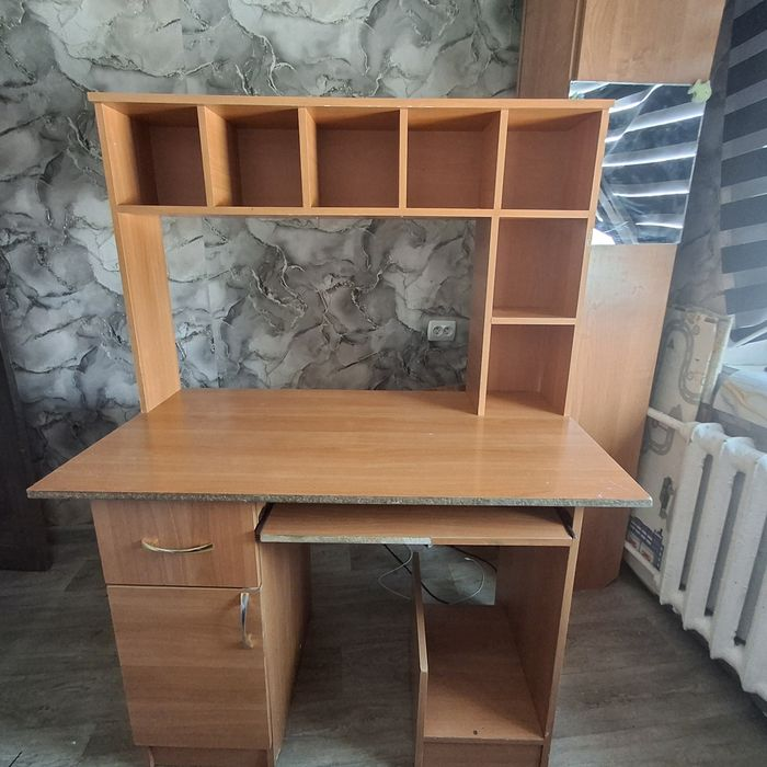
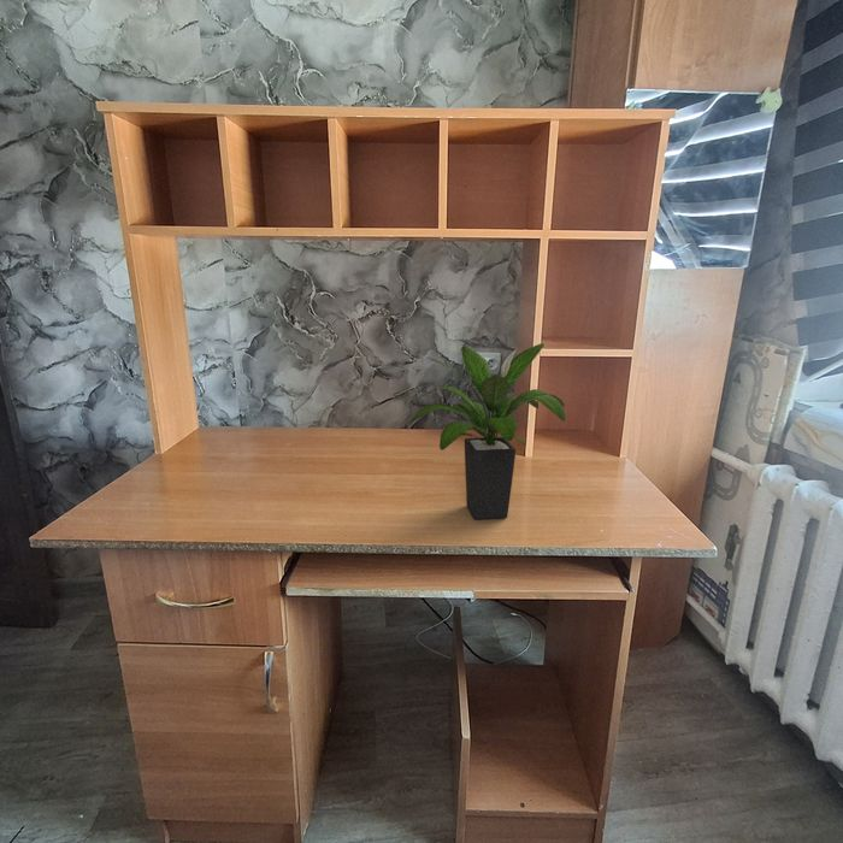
+ potted plant [408,342,566,520]
